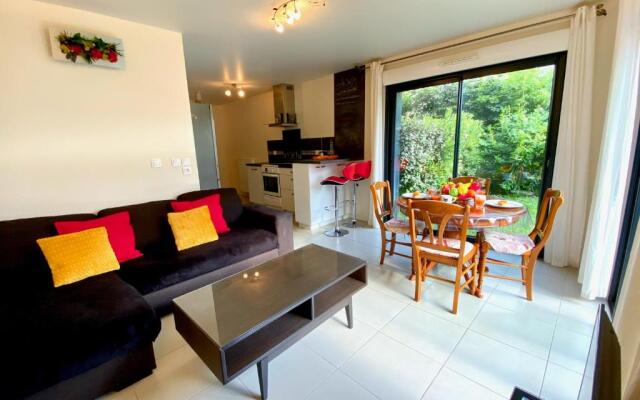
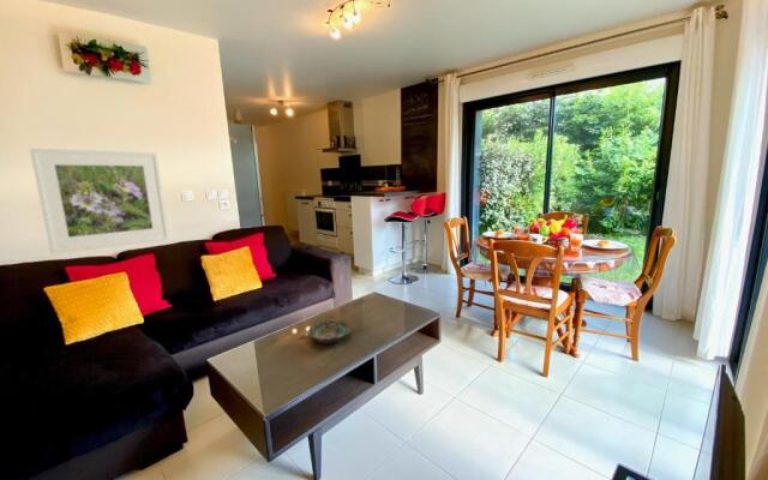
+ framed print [29,148,170,256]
+ bowl [306,319,352,346]
